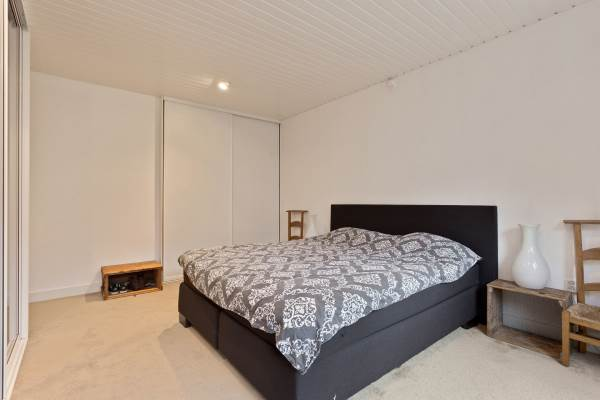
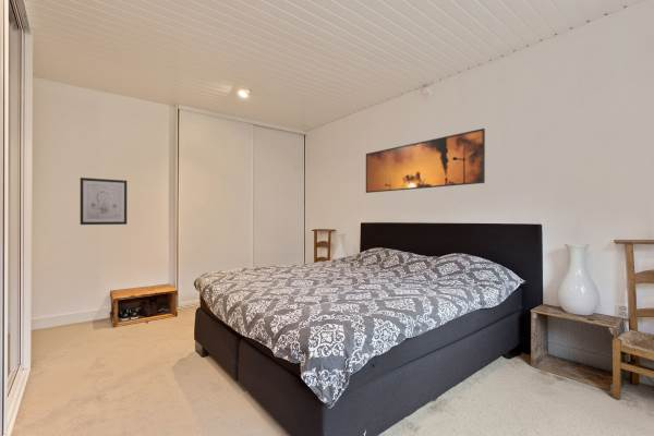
+ wall art [80,177,128,226]
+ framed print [365,128,486,194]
